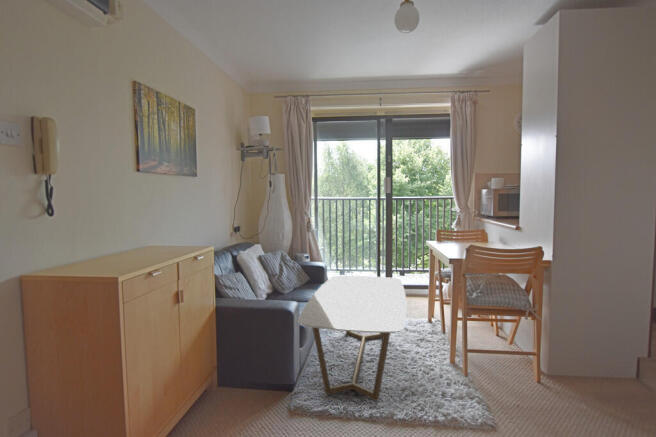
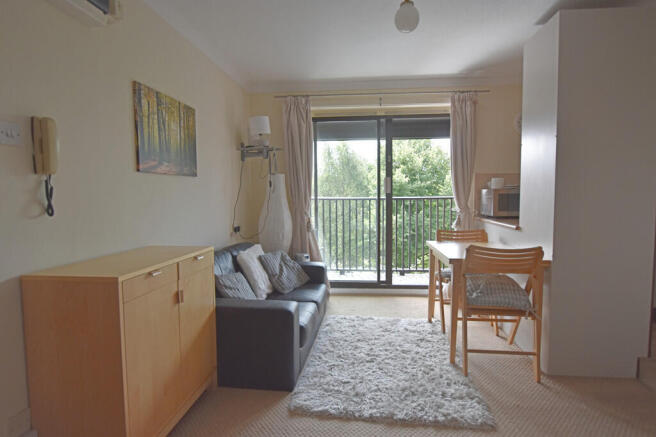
- coffee table [296,275,407,402]
